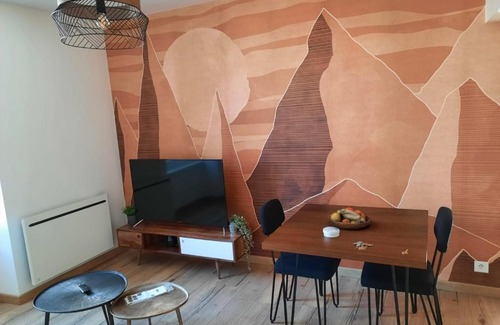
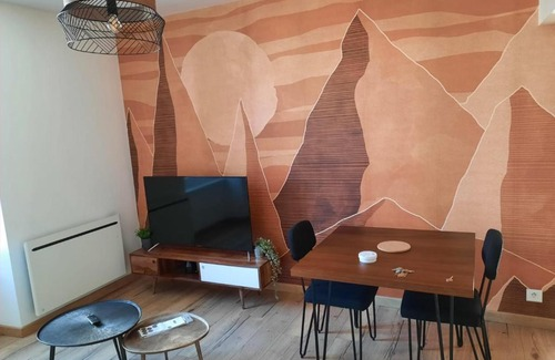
- fruit bowl [327,207,372,230]
